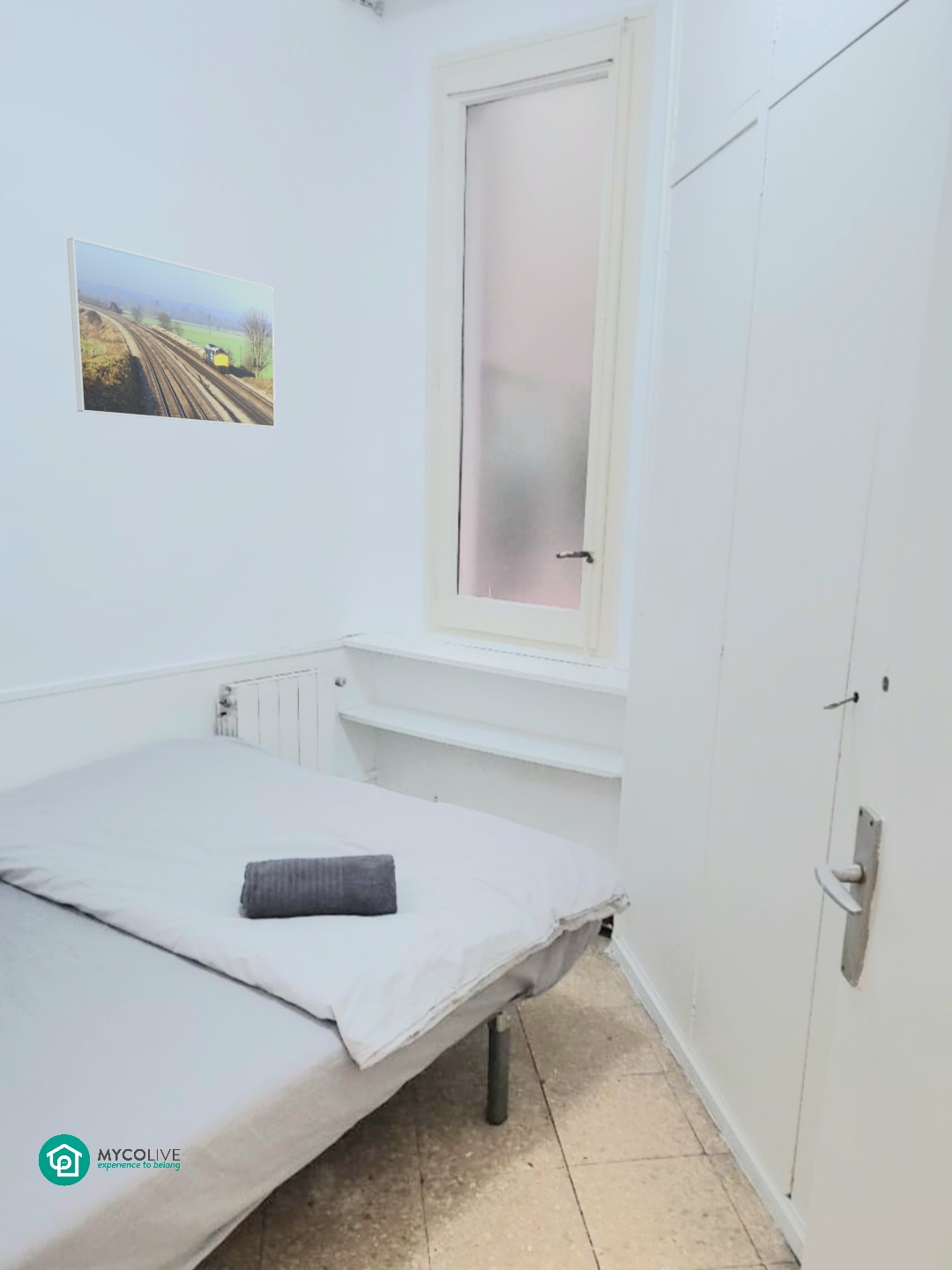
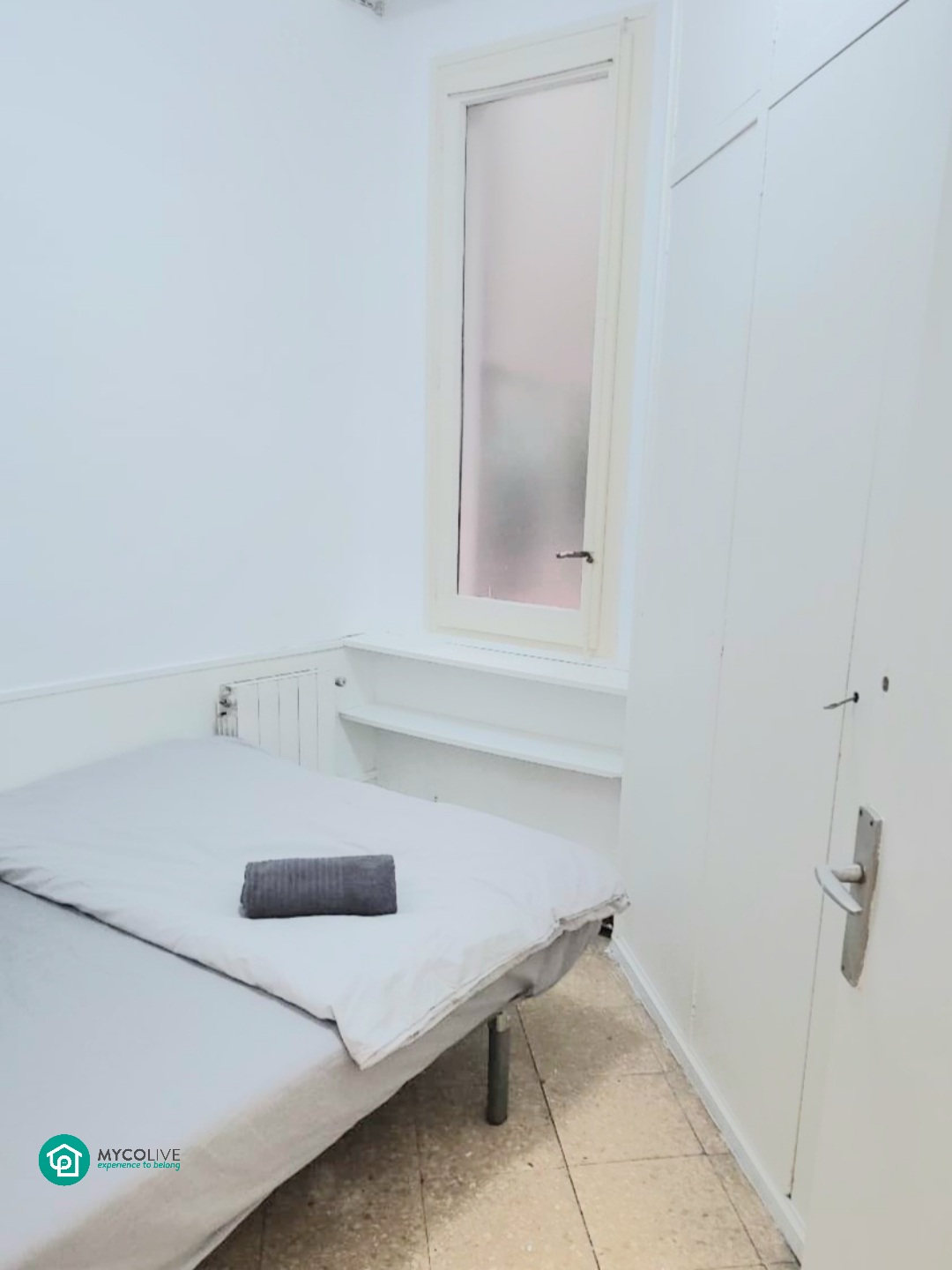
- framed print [66,236,276,429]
